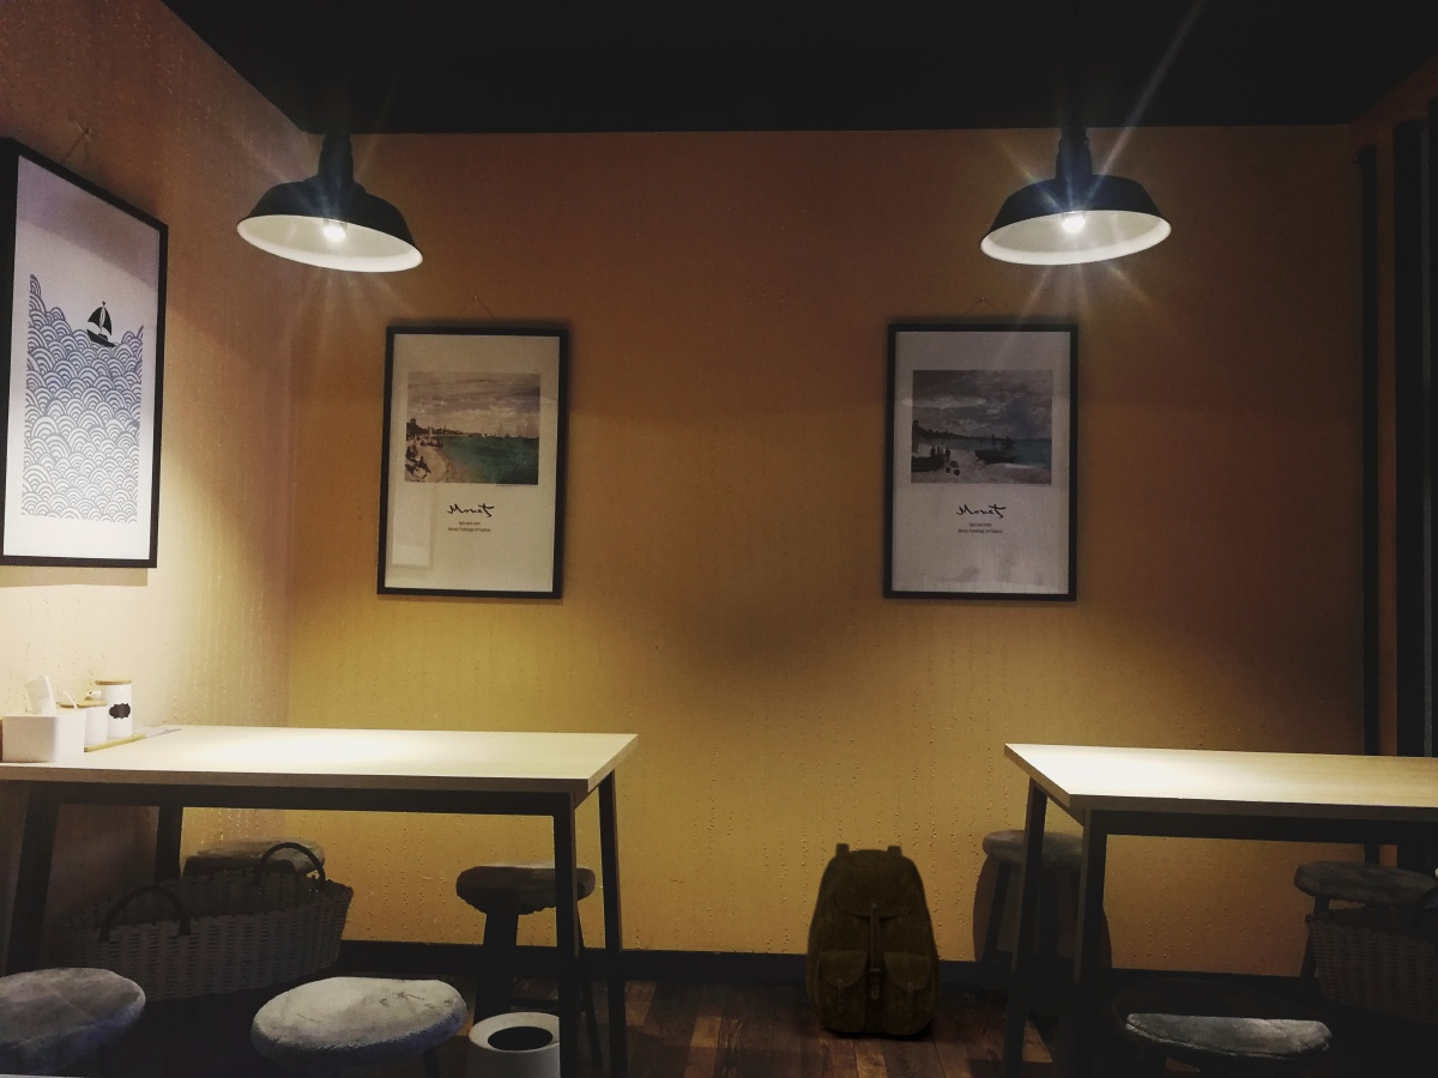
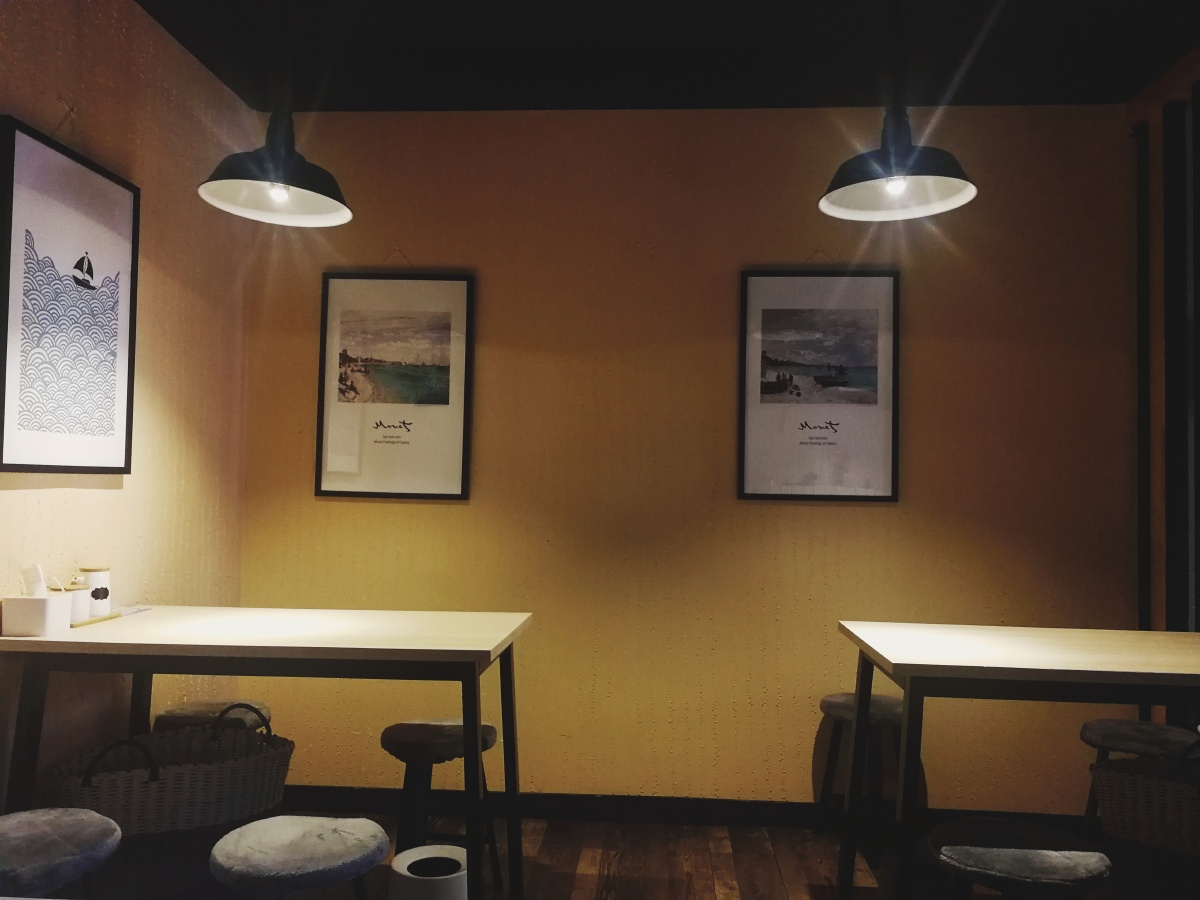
- backpack [802,842,942,1036]
